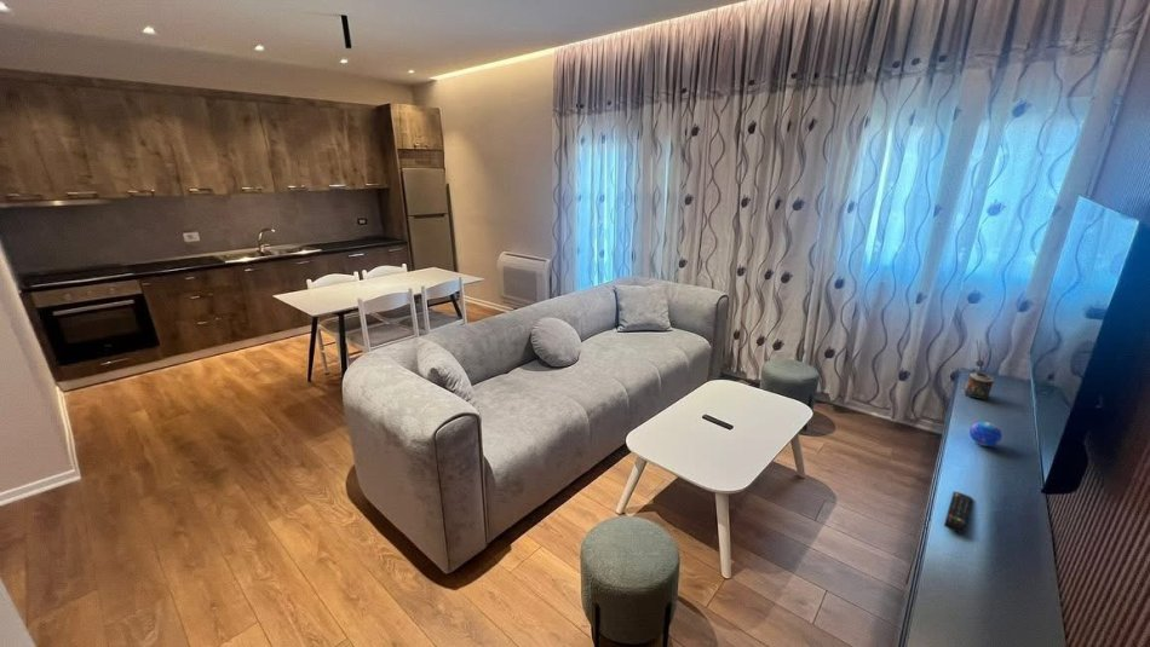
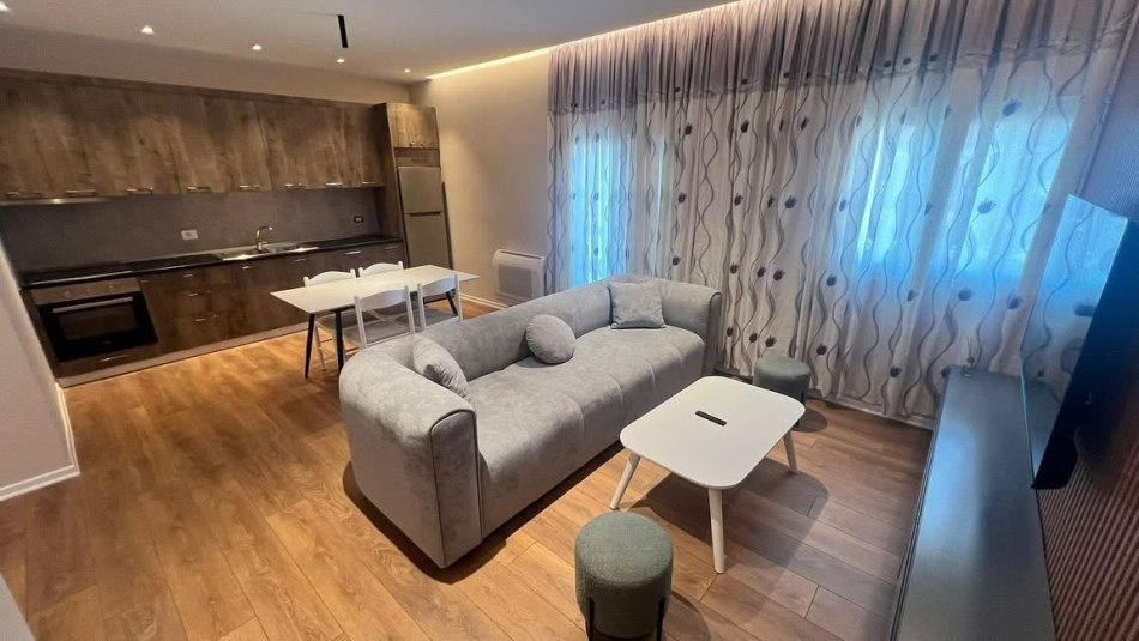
- decorative orb [968,421,1004,447]
- candle [958,371,995,400]
- remote control [943,490,973,535]
